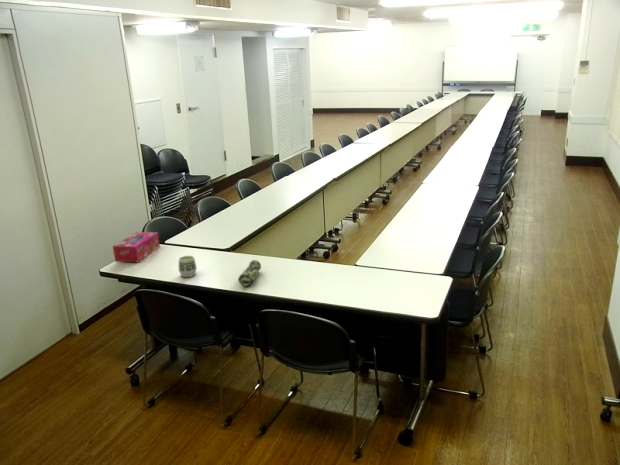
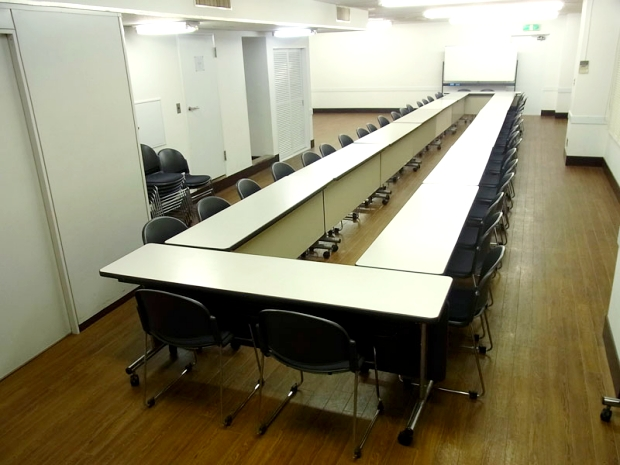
- tissue box [112,231,161,263]
- pencil case [237,259,262,287]
- cup [178,255,198,278]
